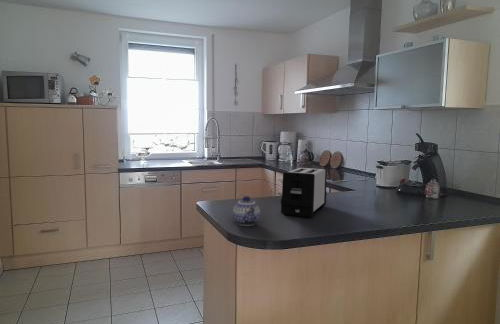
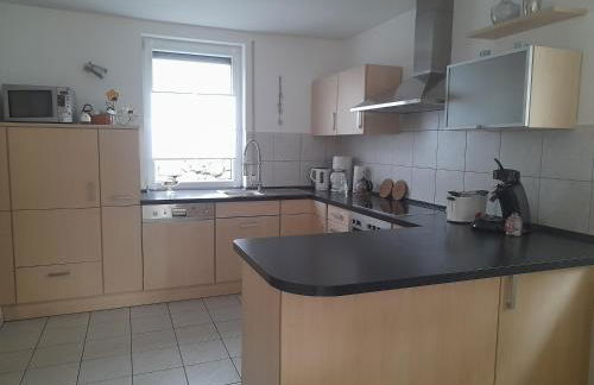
- toaster [280,166,328,219]
- teapot [232,195,261,227]
